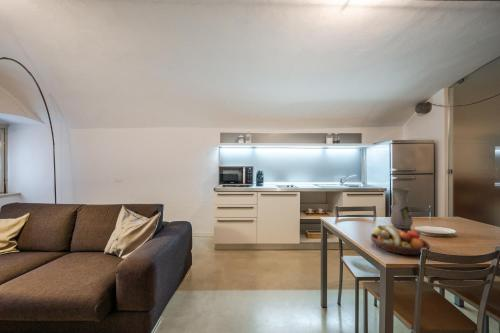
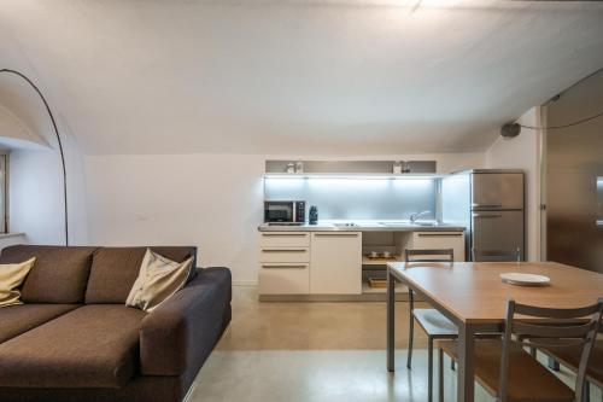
- fruit bowl [370,224,431,256]
- vase [390,187,414,233]
